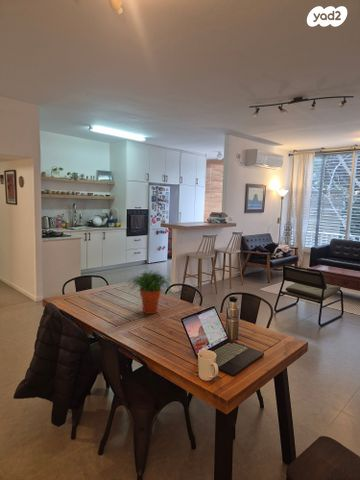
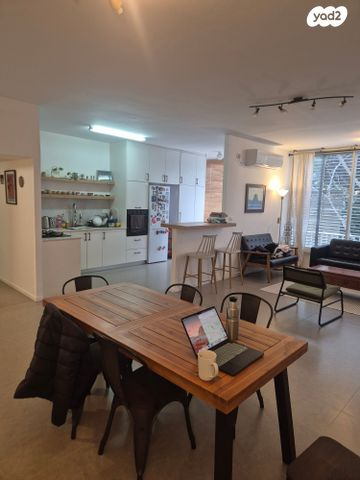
- potted plant [127,270,175,315]
